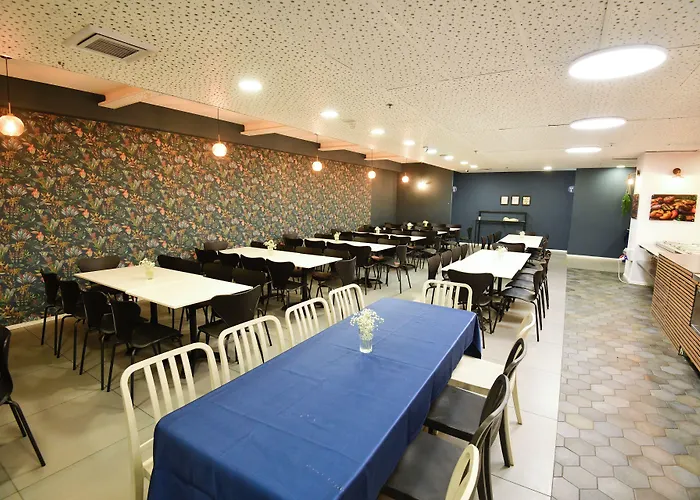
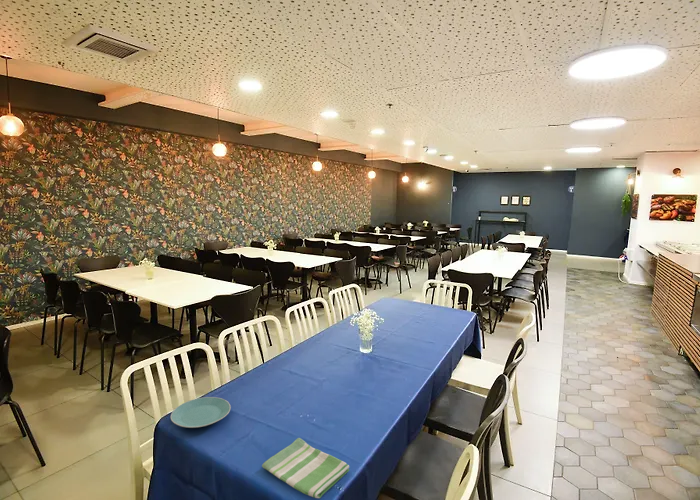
+ plate [170,396,232,429]
+ dish towel [261,437,350,499]
